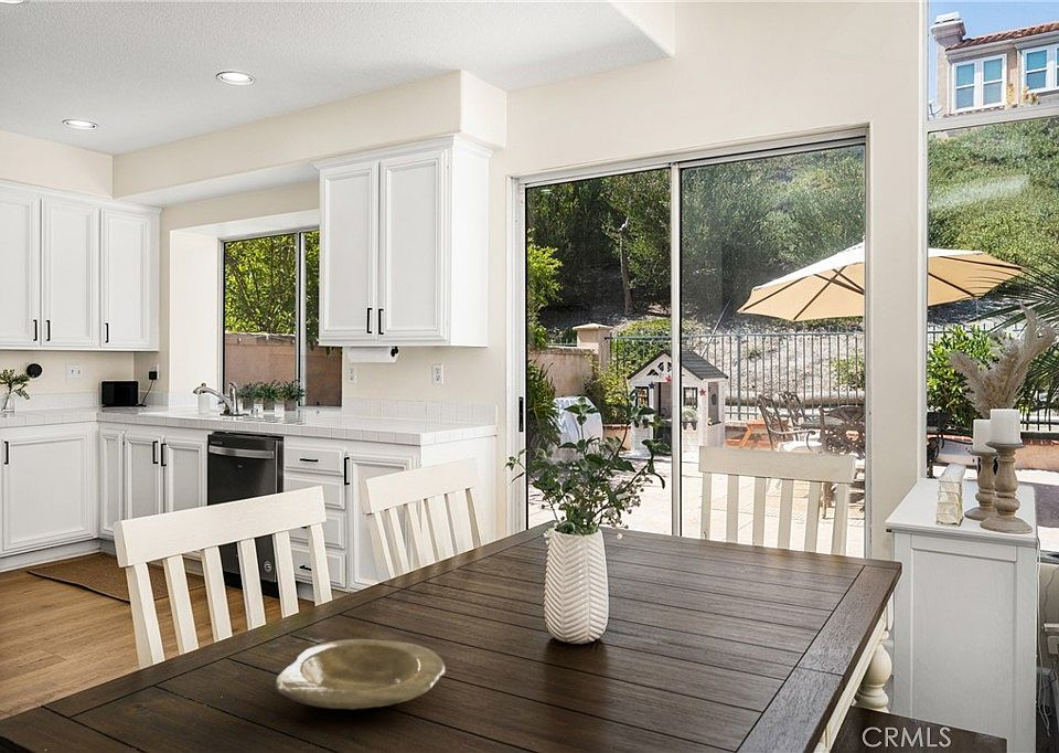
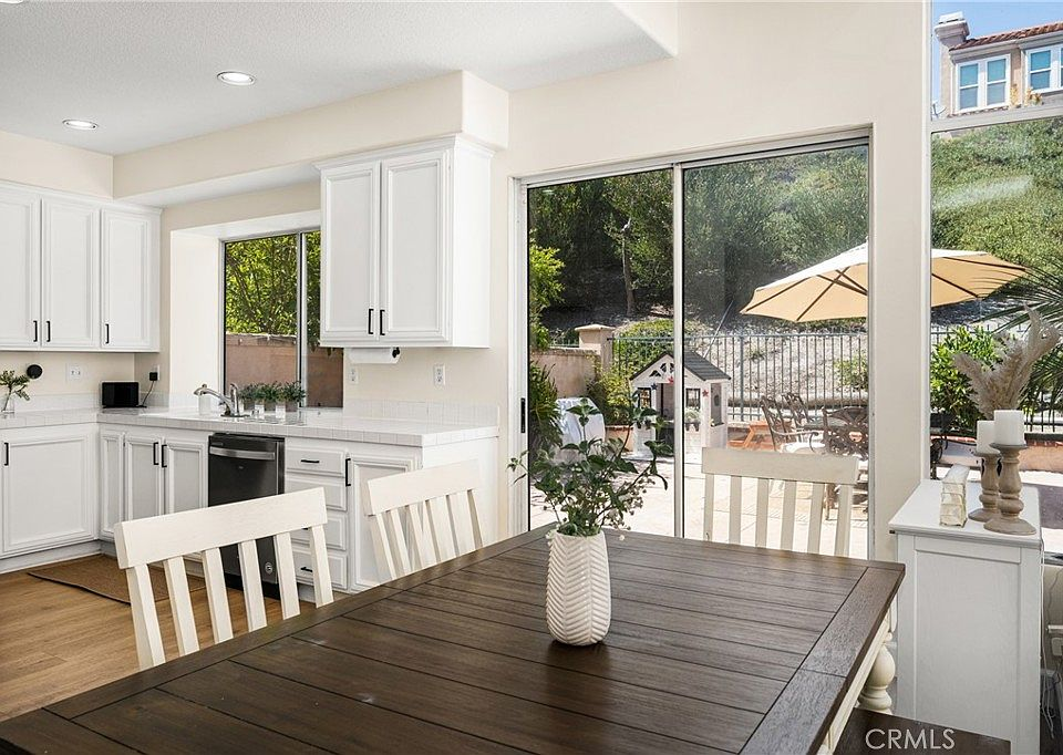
- plate [275,638,447,711]
